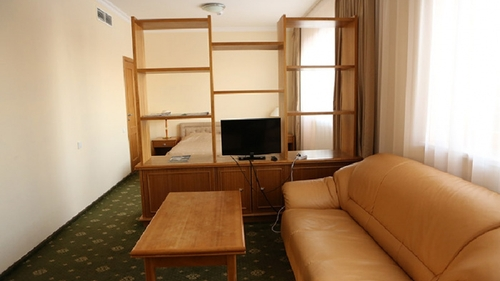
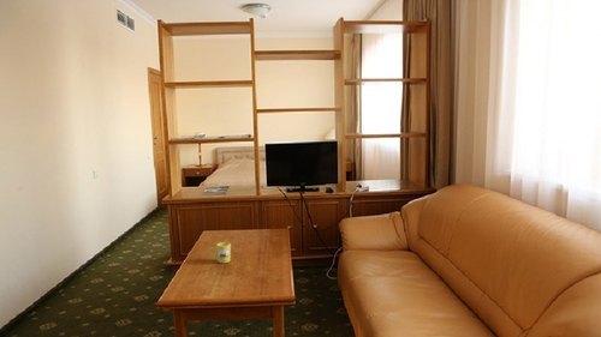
+ mug [208,241,232,264]
